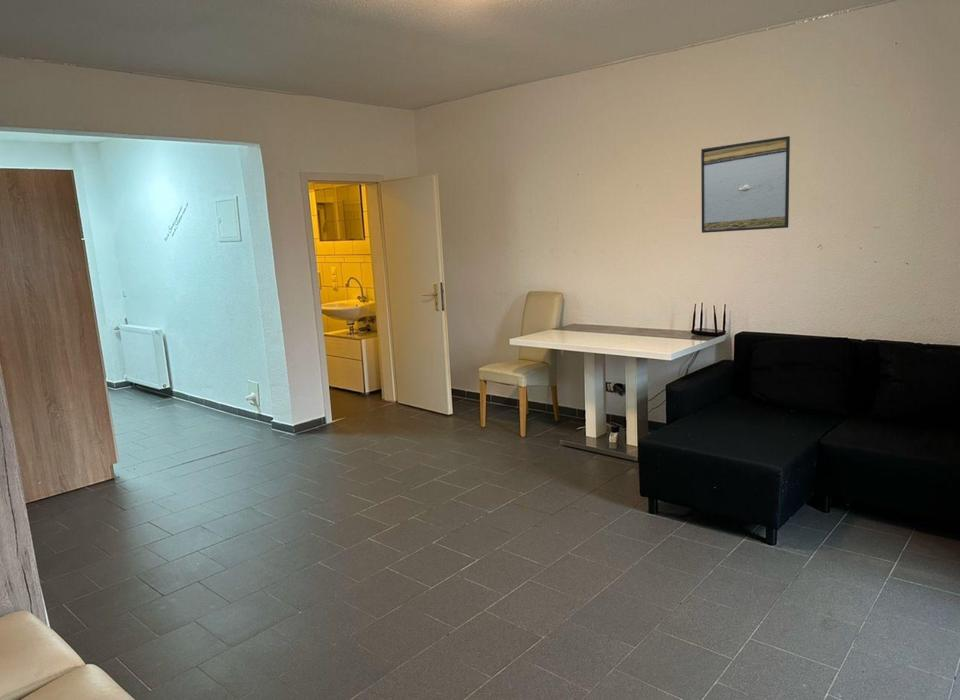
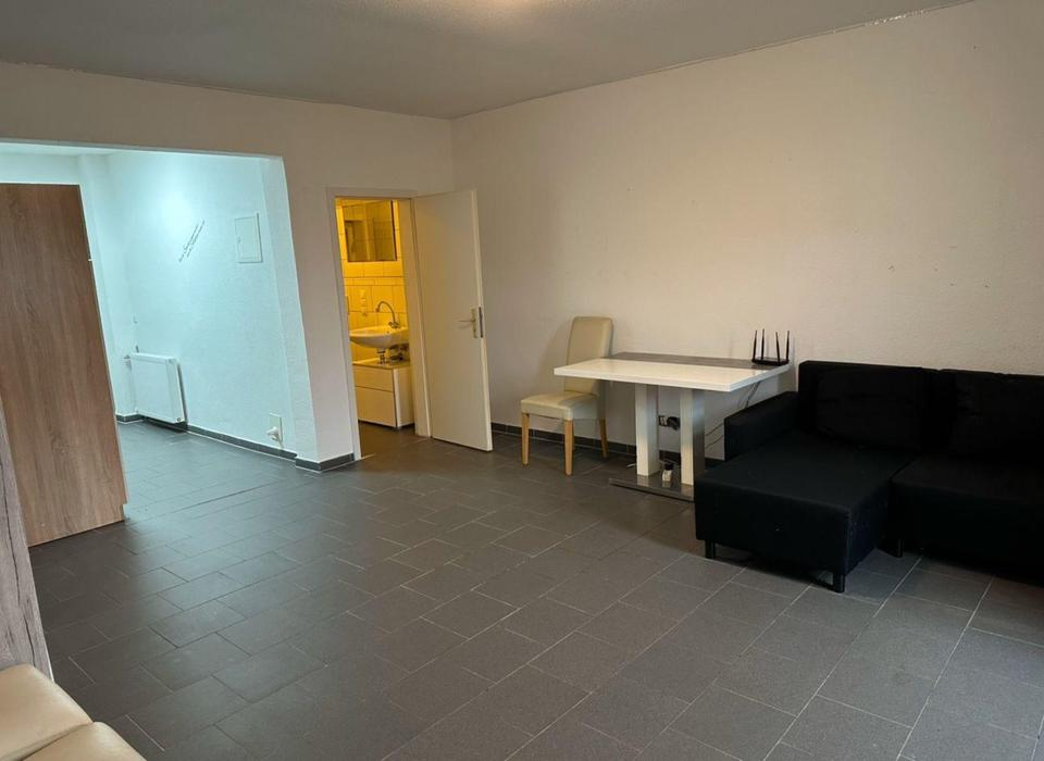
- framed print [700,135,791,234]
